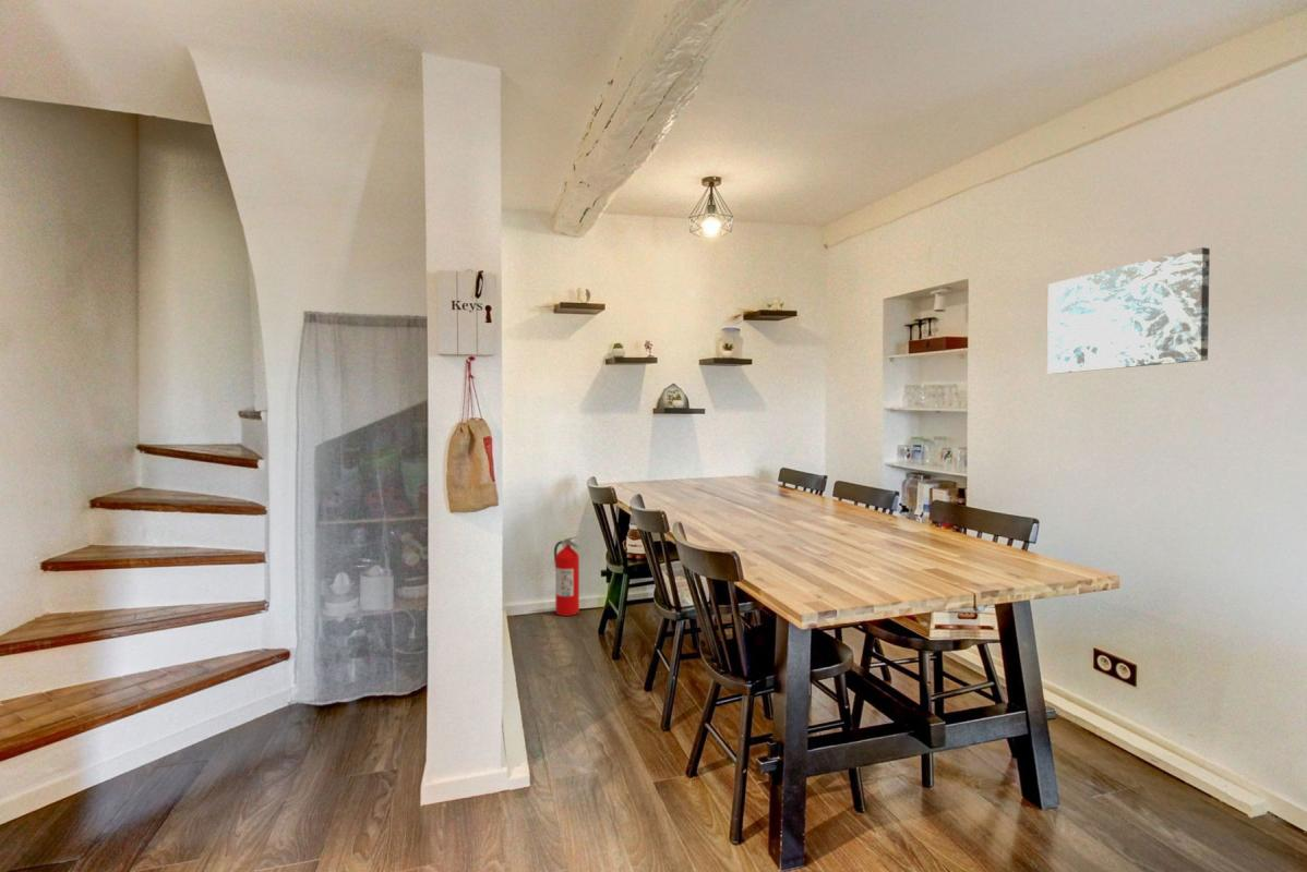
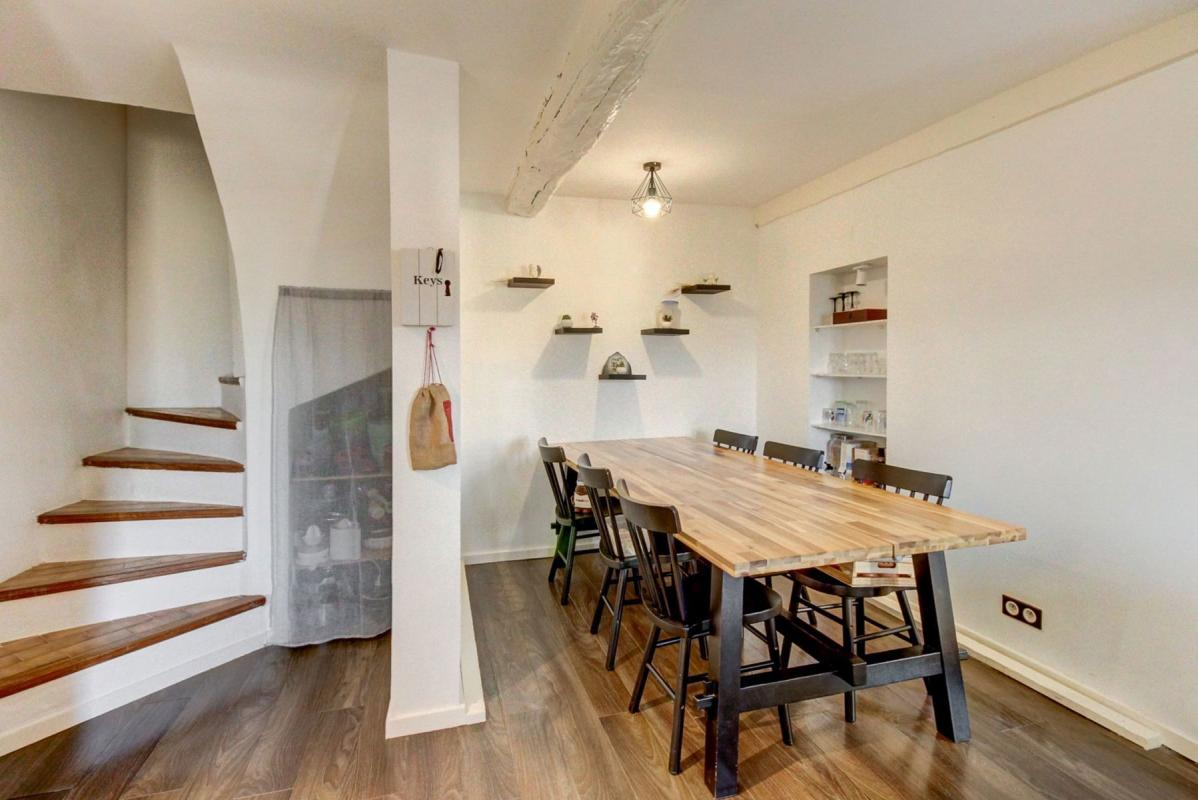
- wall art [1046,246,1211,375]
- fire extinguisher [553,535,581,617]
